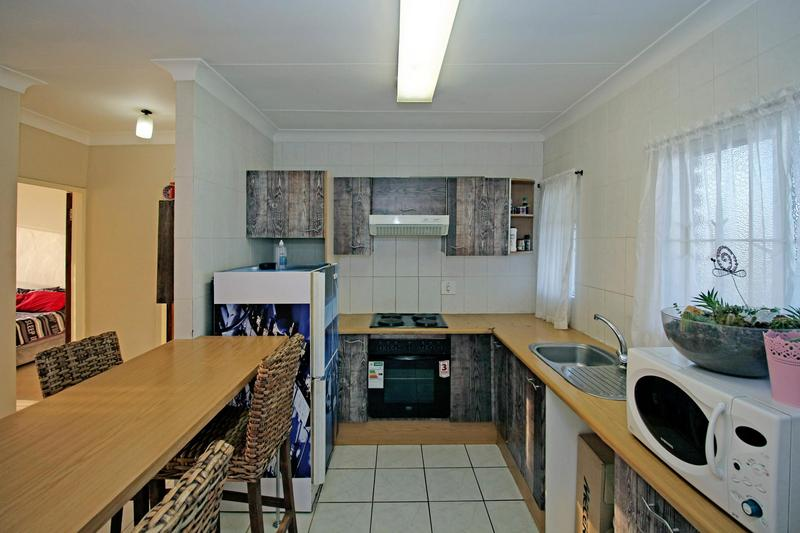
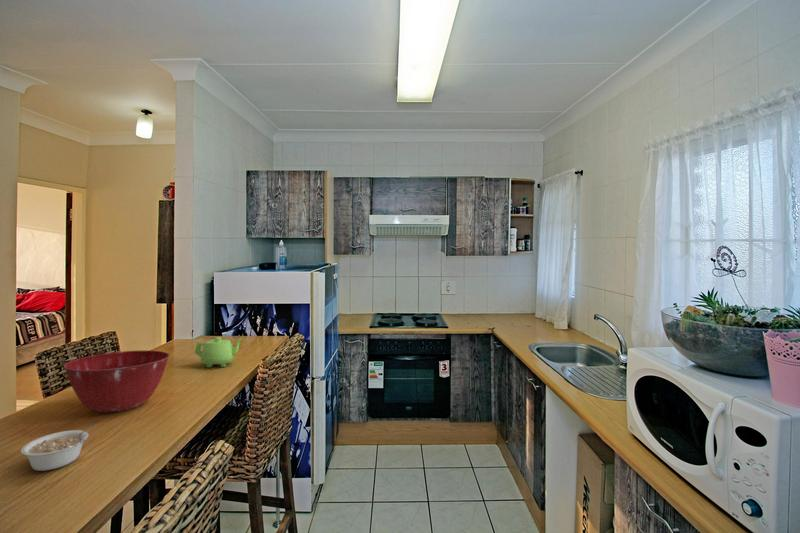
+ legume [20,422,98,472]
+ mixing bowl [63,350,171,413]
+ teapot [194,336,245,368]
